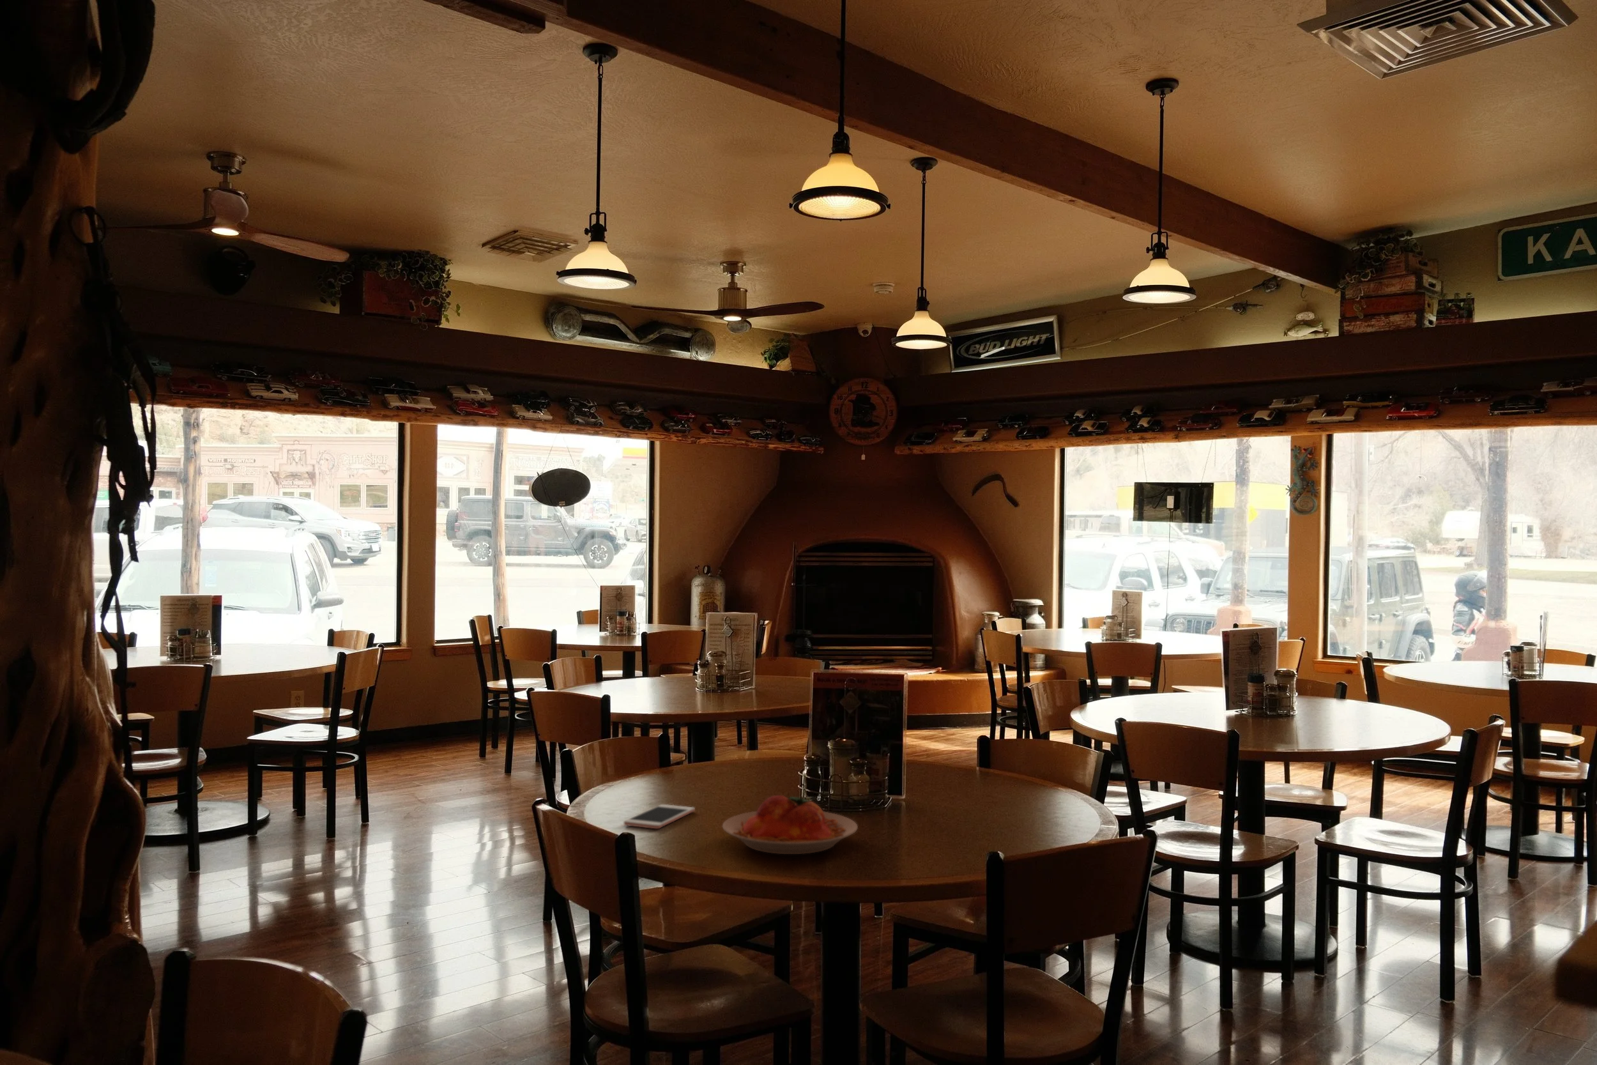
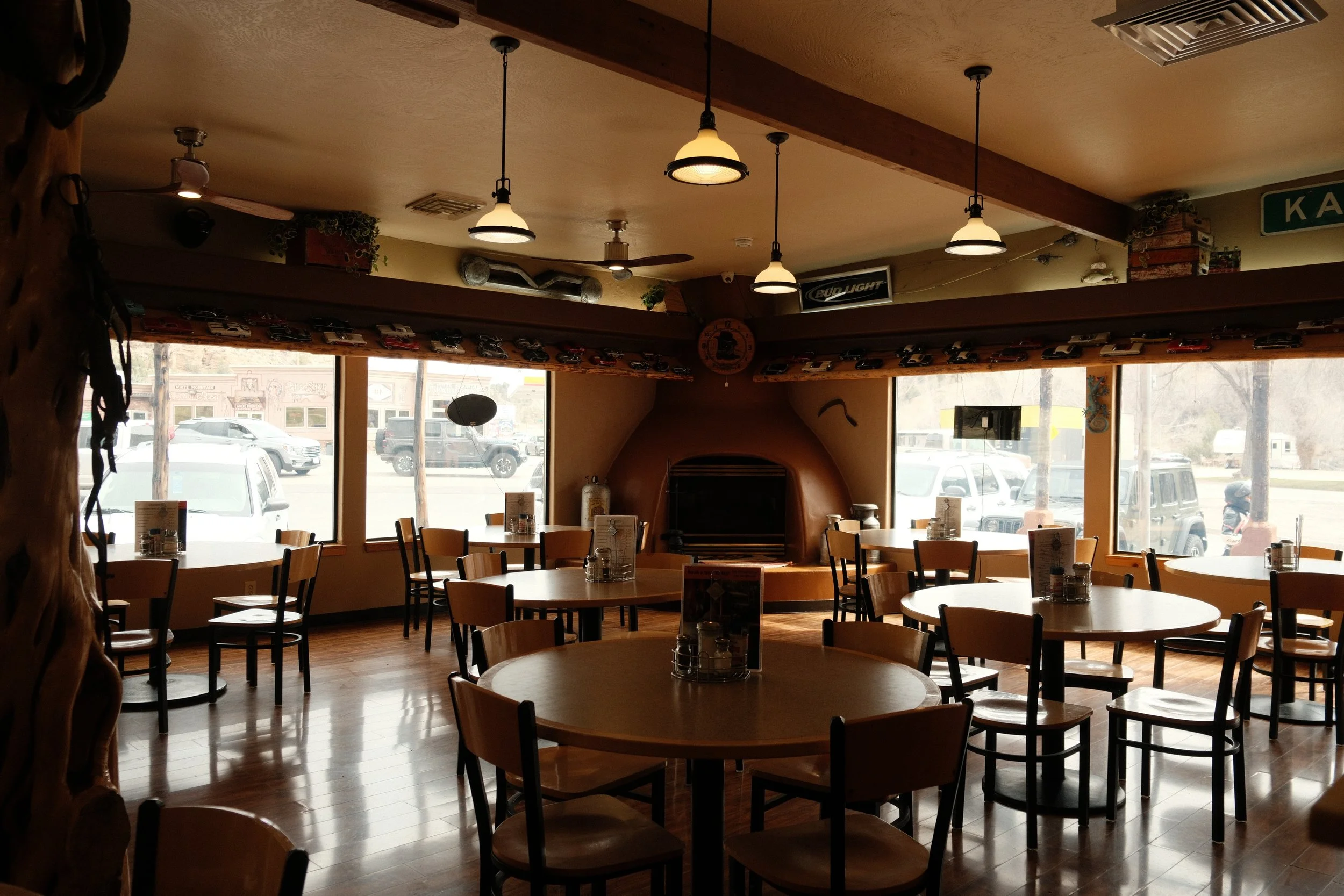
- plate [721,795,859,855]
- cell phone [624,804,695,830]
